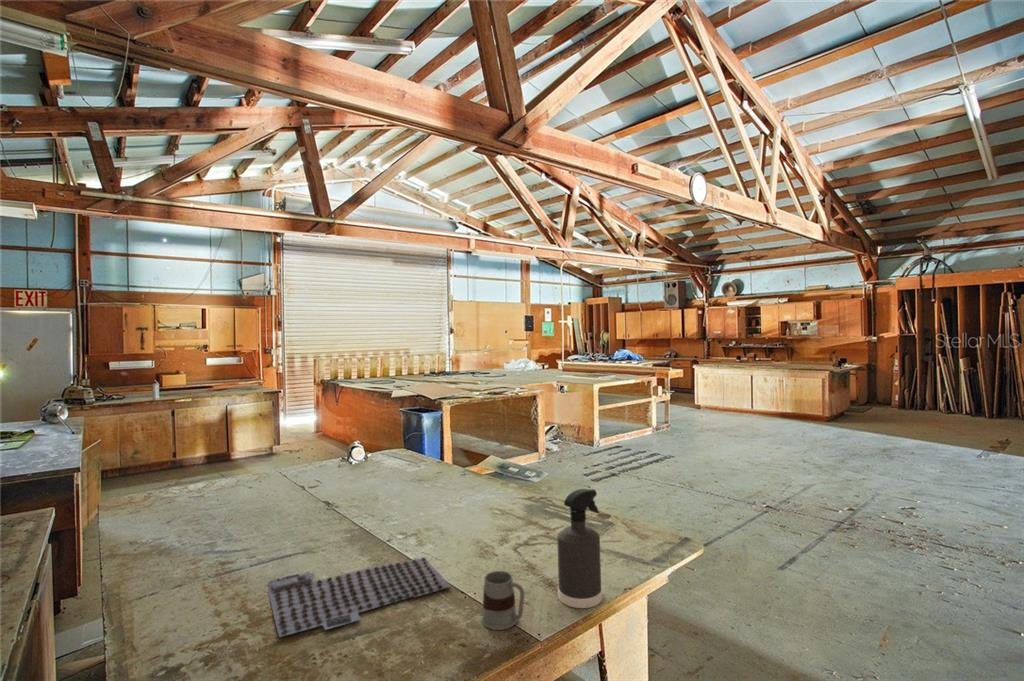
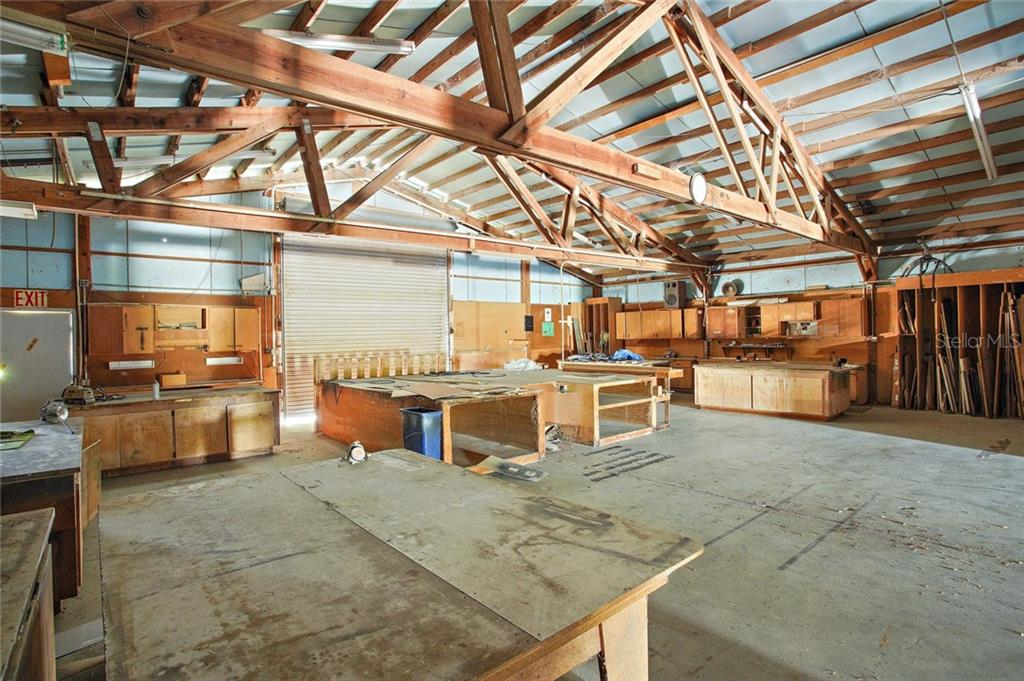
- spray bottle [556,488,603,609]
- keyboard [267,556,451,638]
- mug [480,570,525,631]
